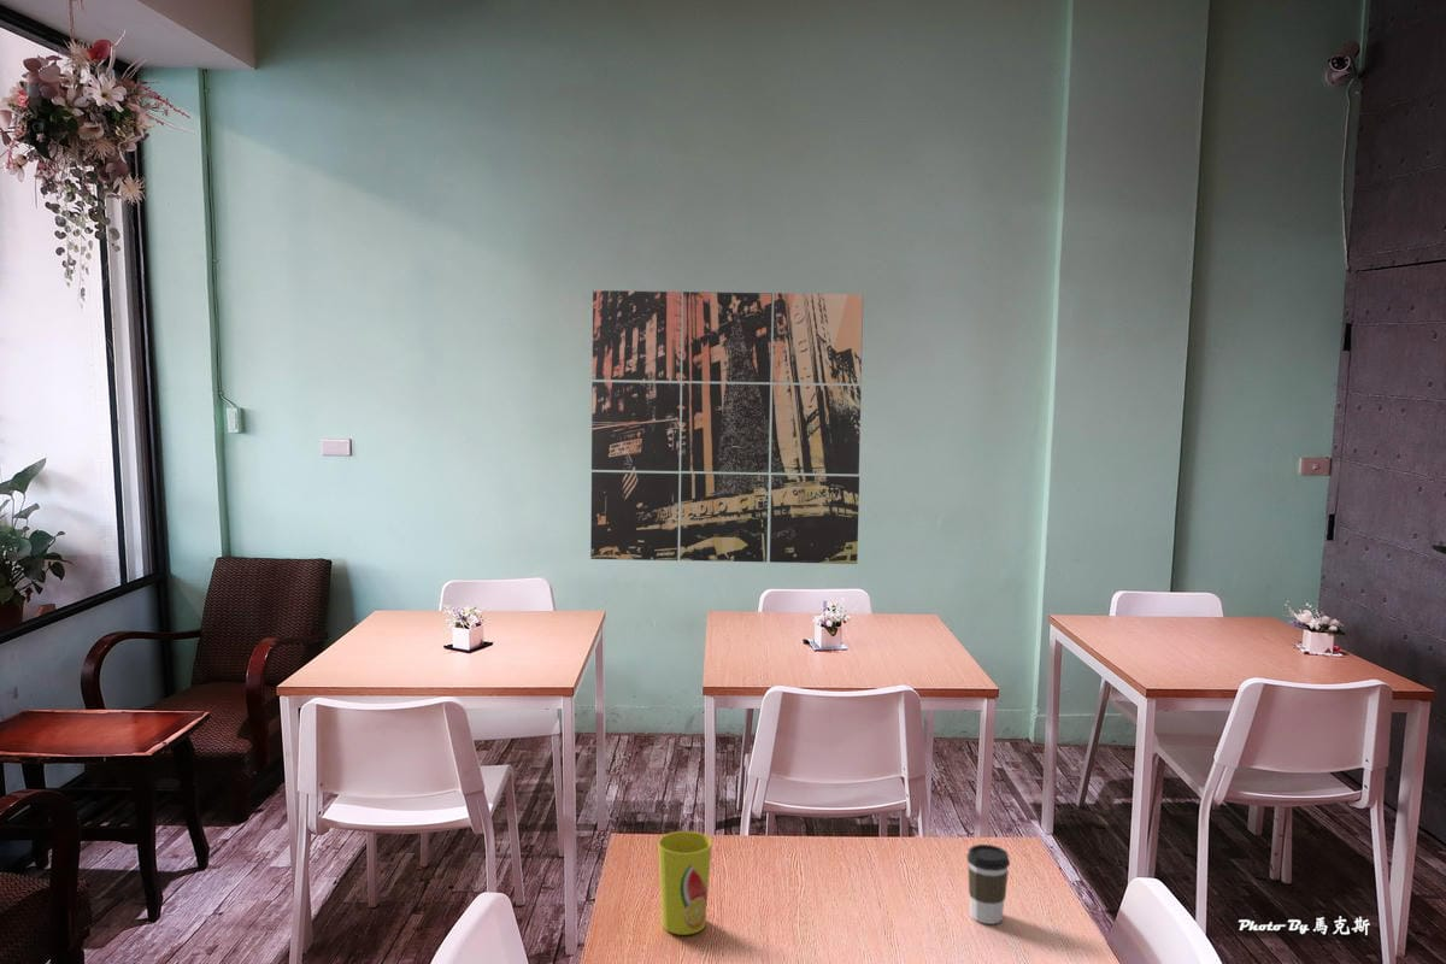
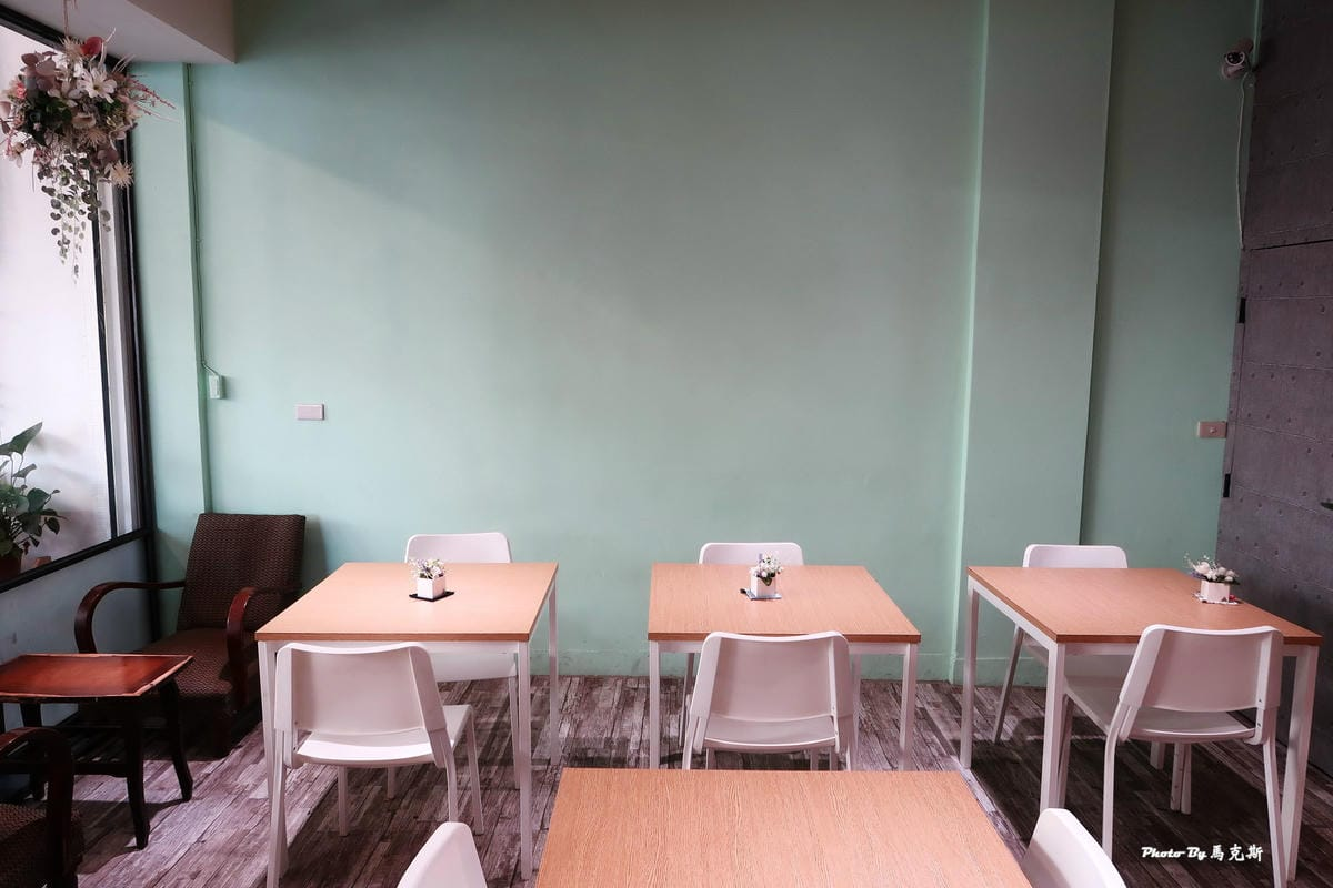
- cup [657,830,713,936]
- wall art [589,289,864,565]
- coffee cup [966,844,1011,925]
